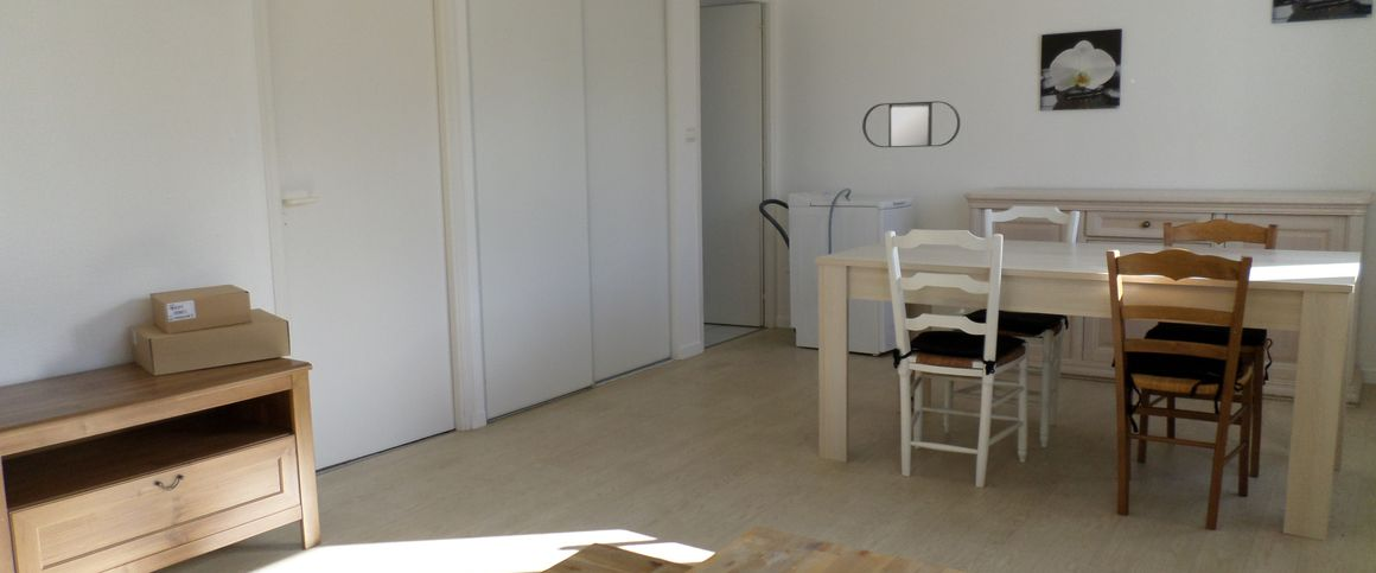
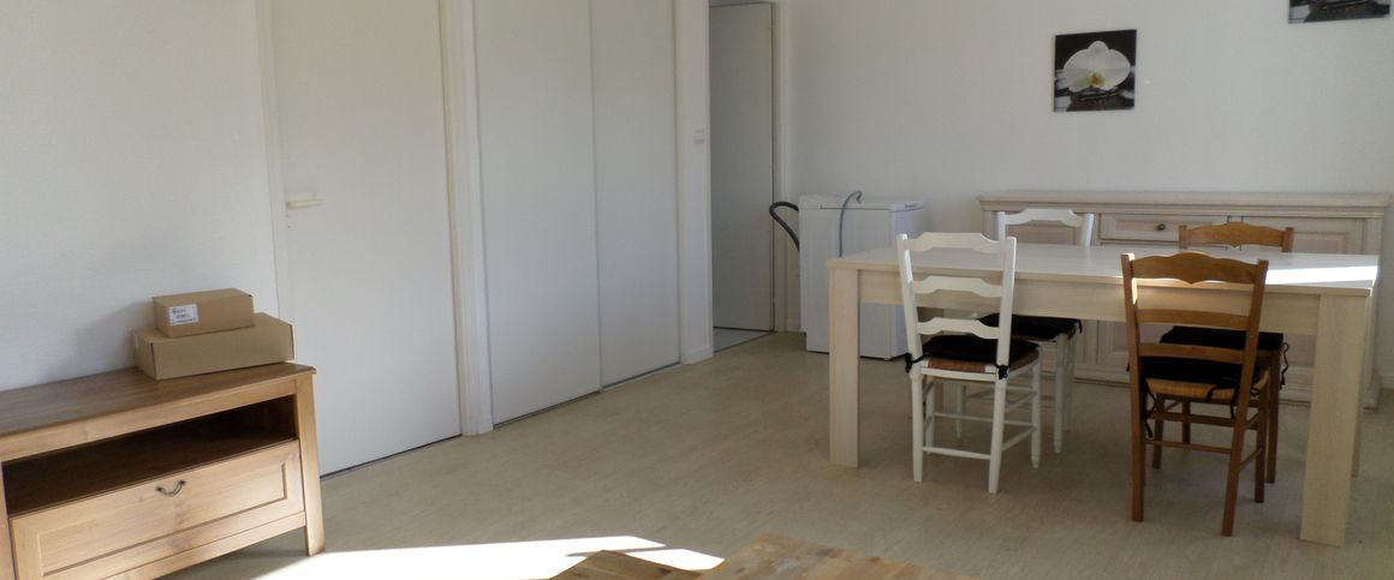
- home mirror [861,100,961,148]
